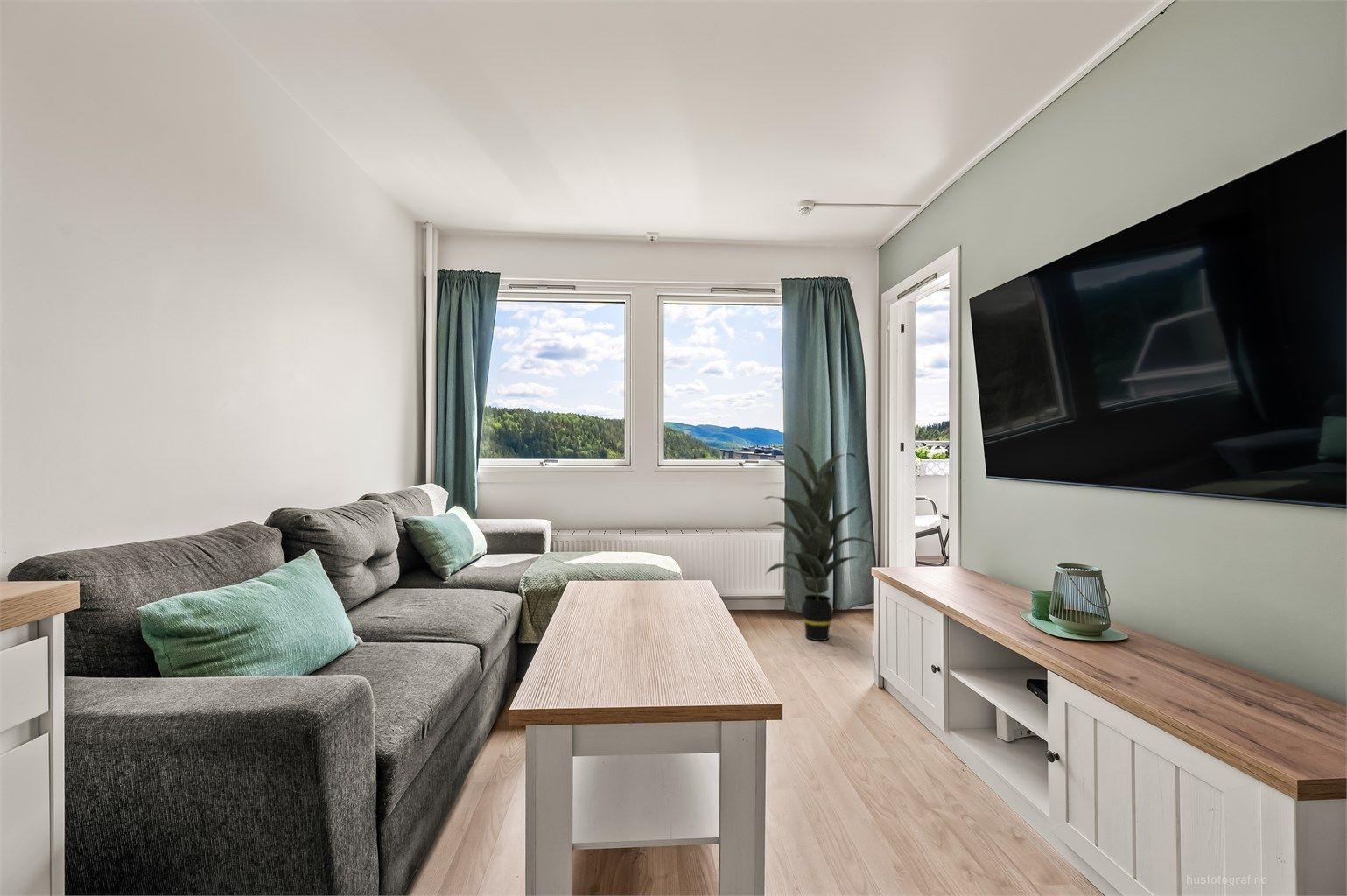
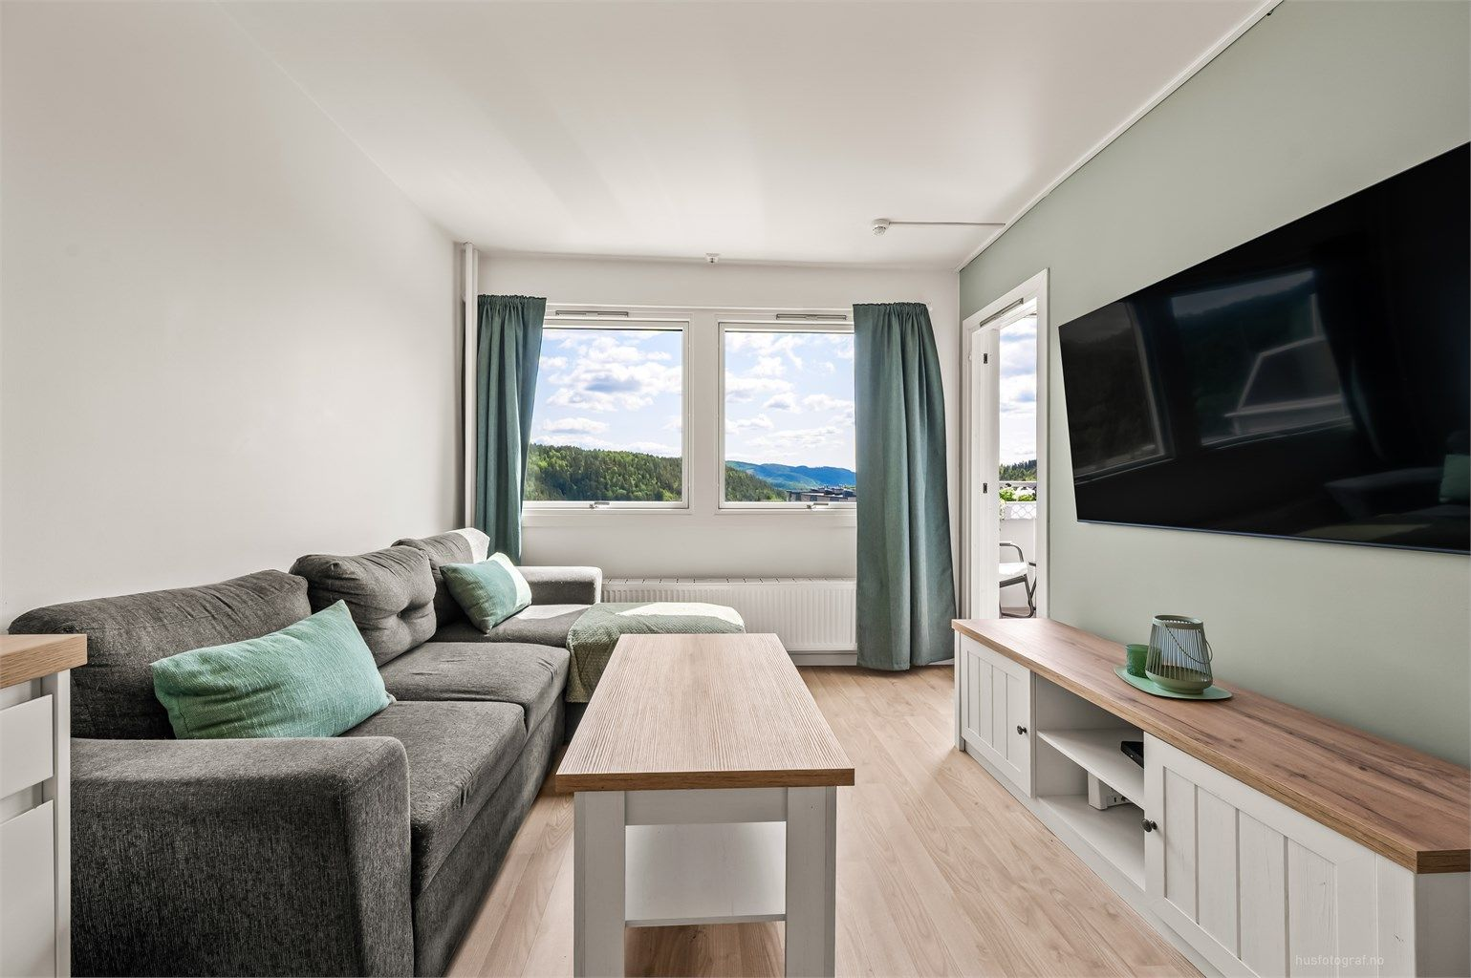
- indoor plant [761,442,879,641]
